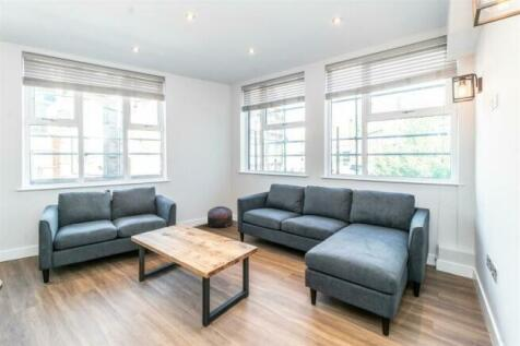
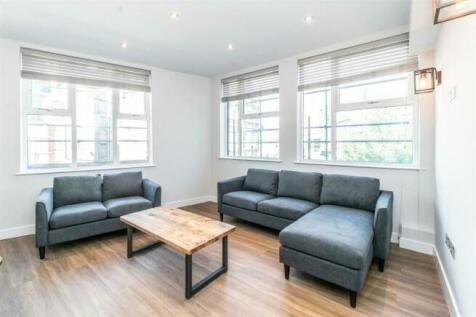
- pouf [206,205,234,228]
